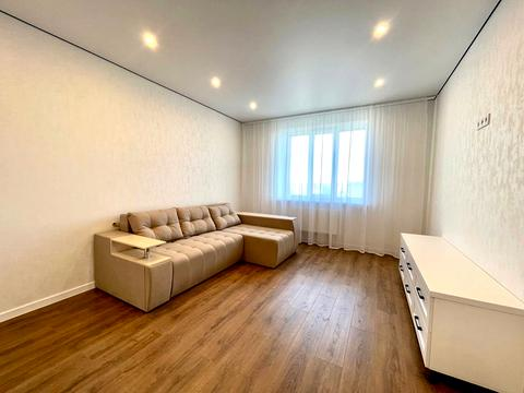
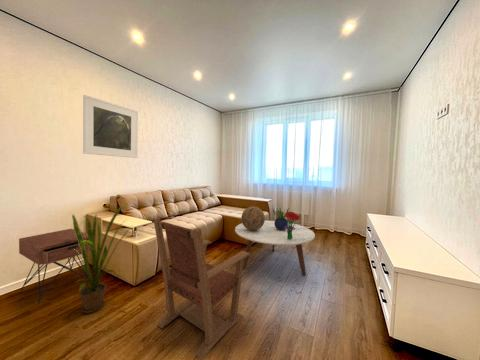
+ decorative sphere [240,206,266,231]
+ nightstand [18,228,91,305]
+ armchair [152,217,251,360]
+ house plant [71,202,134,314]
+ bouquet [284,211,301,239]
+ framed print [82,94,139,159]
+ potted plant [271,207,290,230]
+ coffee table [234,220,316,276]
